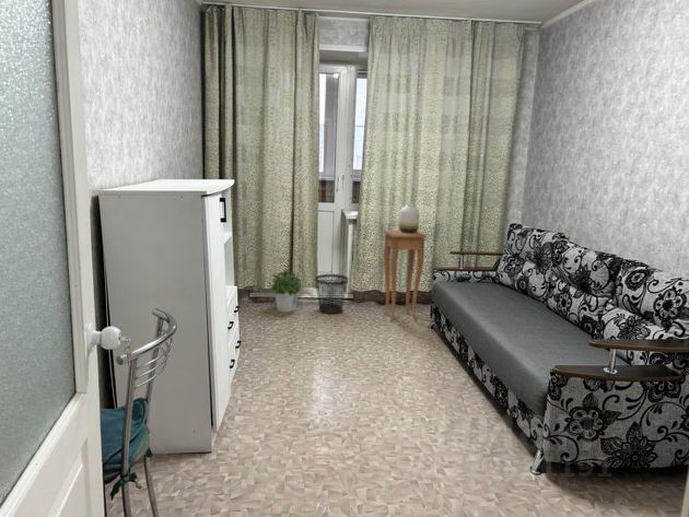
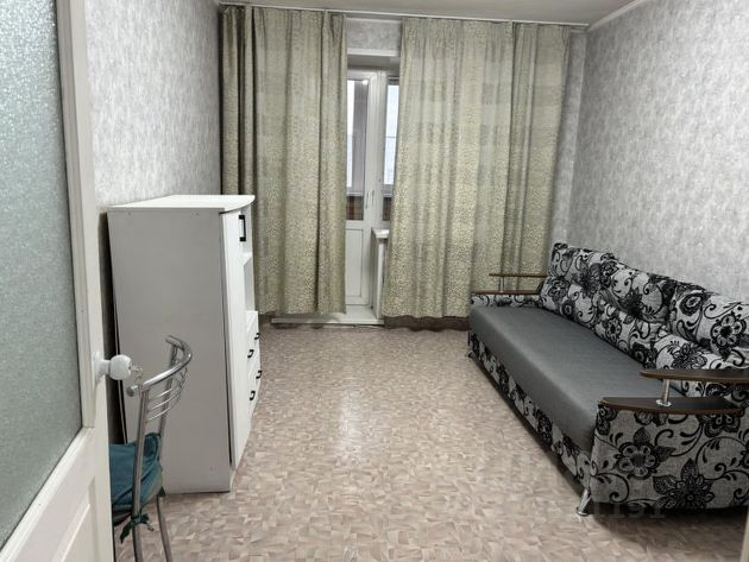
- potted plant [268,269,303,313]
- side table [383,230,428,322]
- vase [398,202,421,233]
- wastebasket [314,273,349,315]
